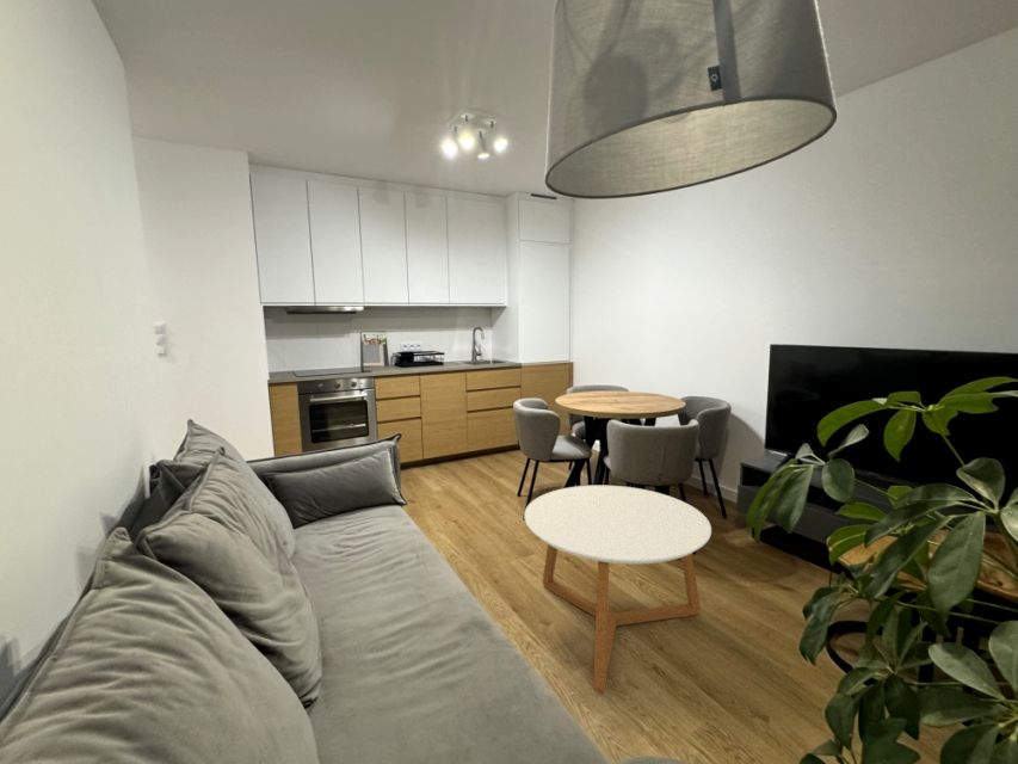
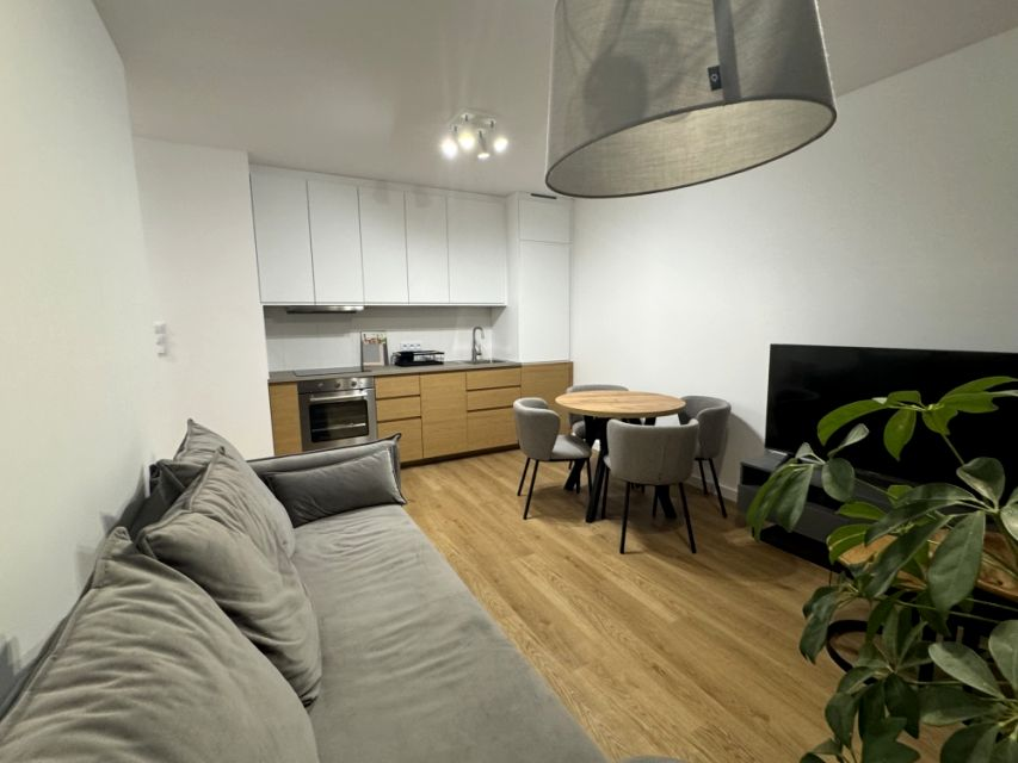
- coffee table [523,485,712,694]
